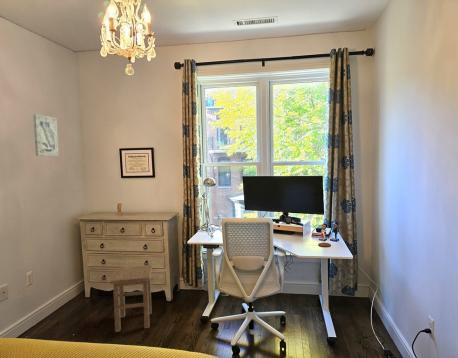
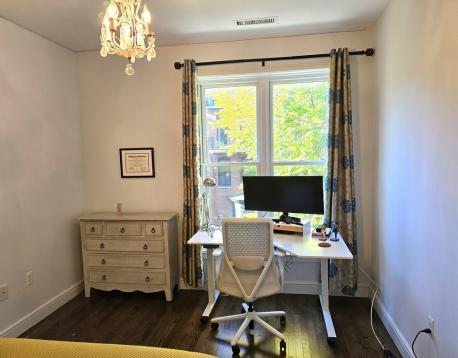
- wall art [32,113,60,157]
- stool [109,264,153,333]
